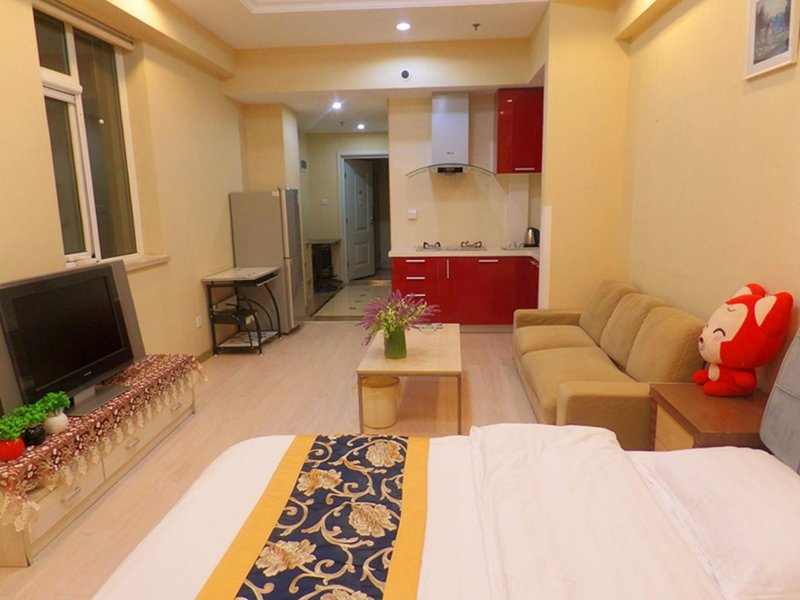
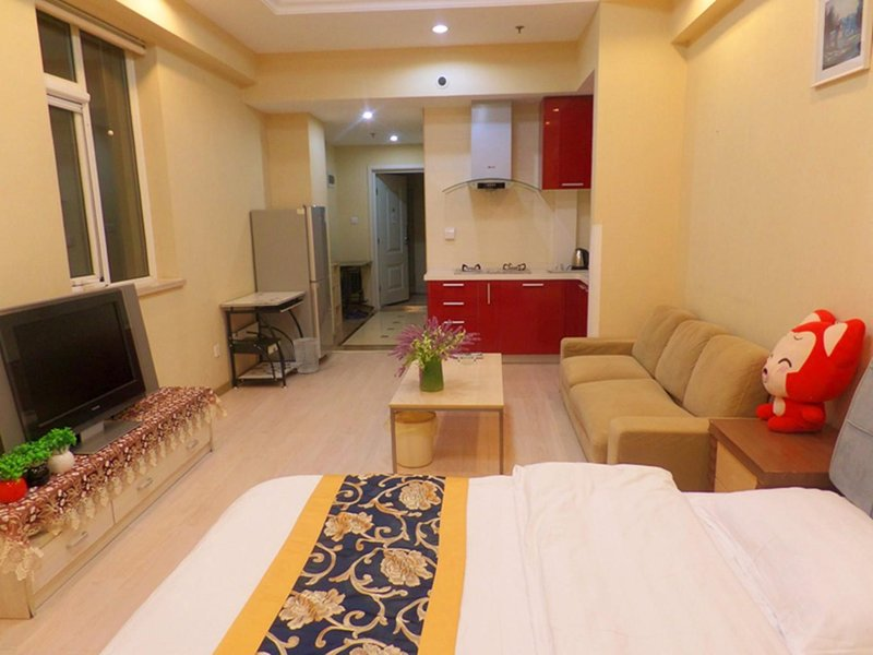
+ wastebasket [291,336,320,374]
